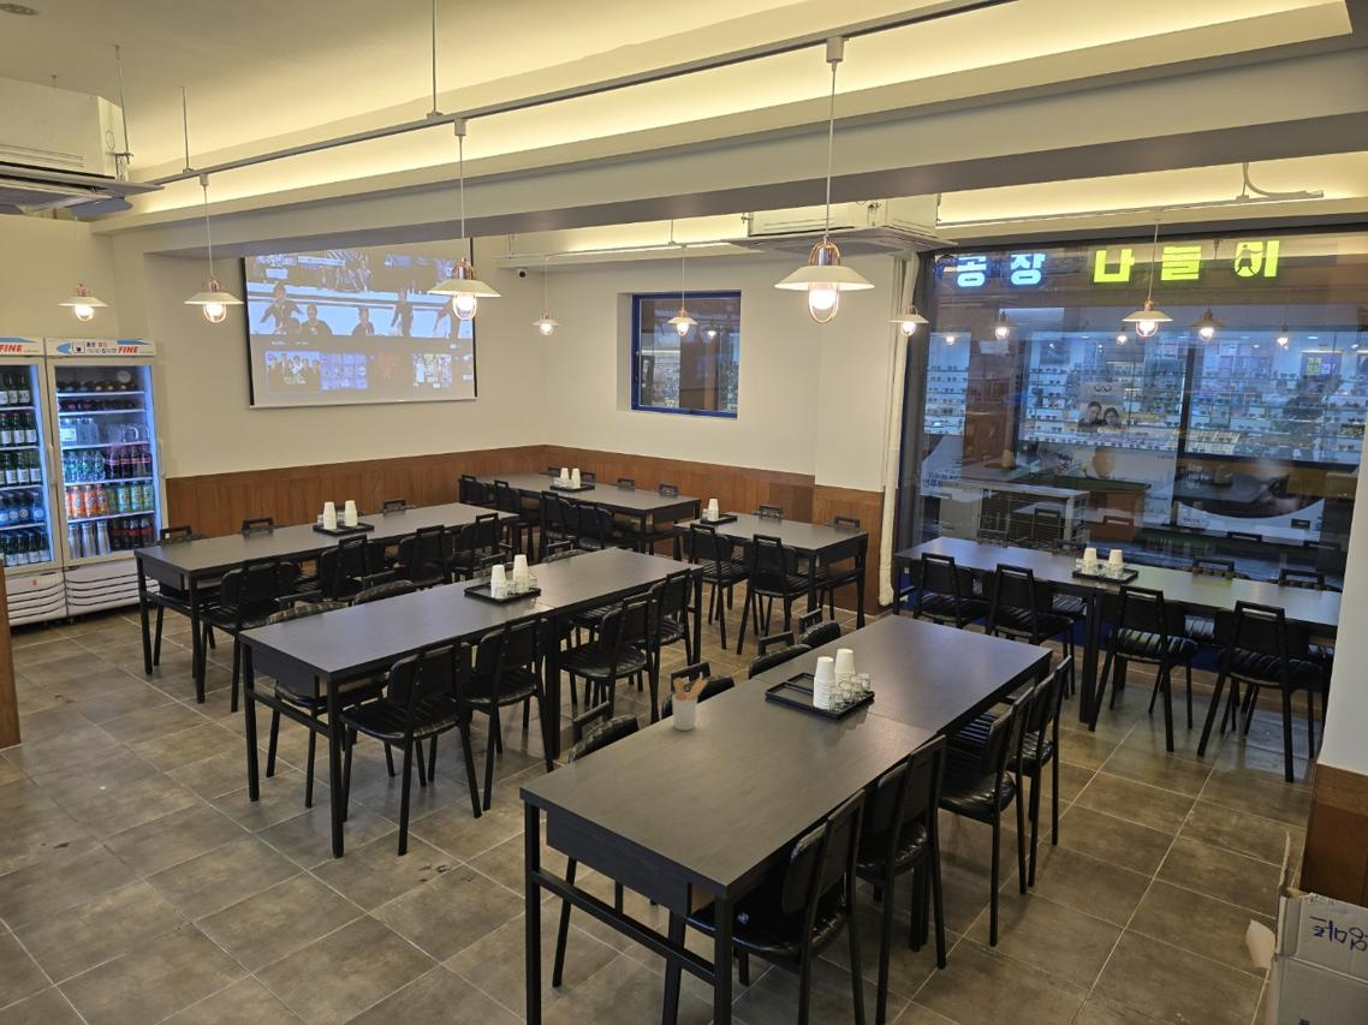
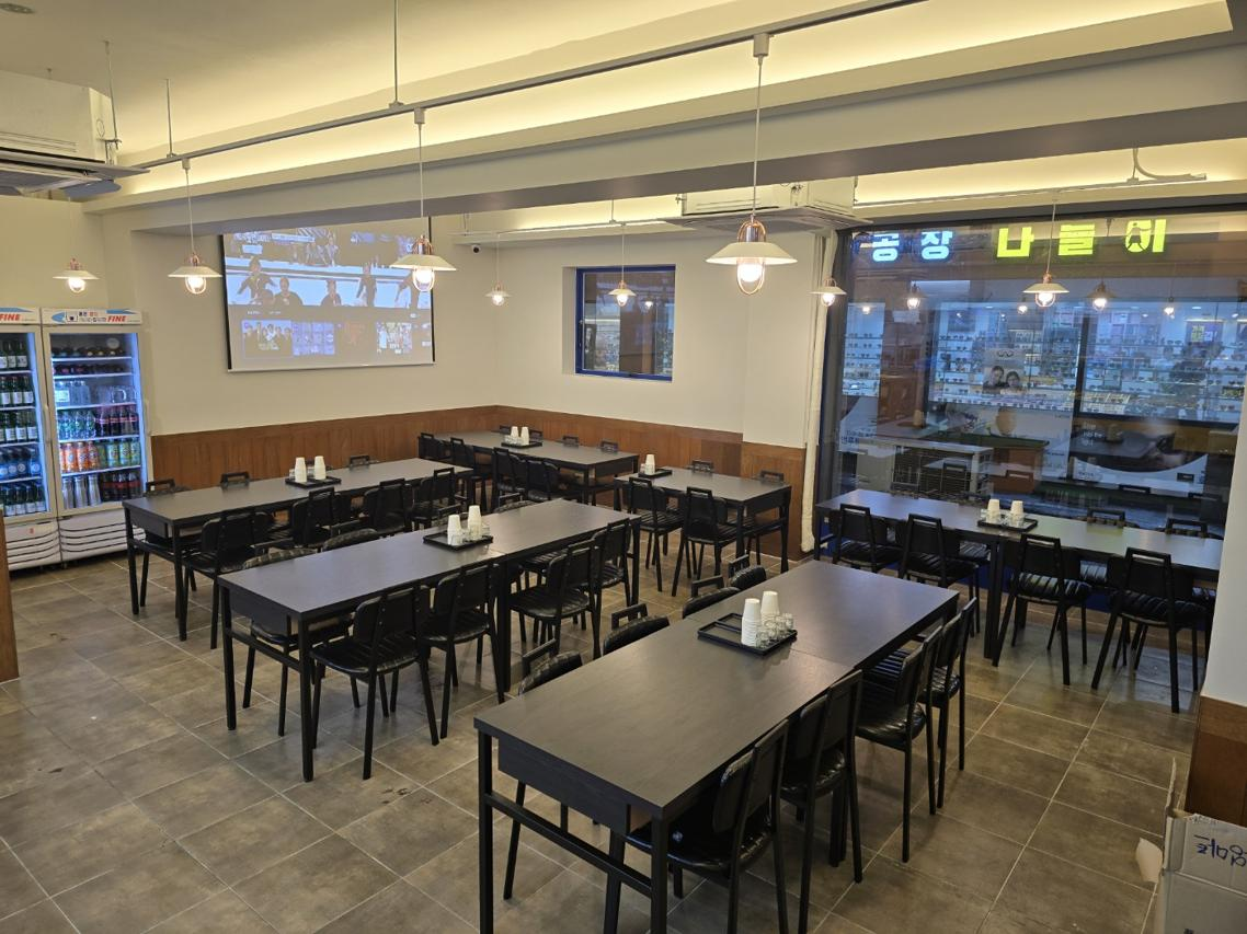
- utensil holder [671,677,708,732]
